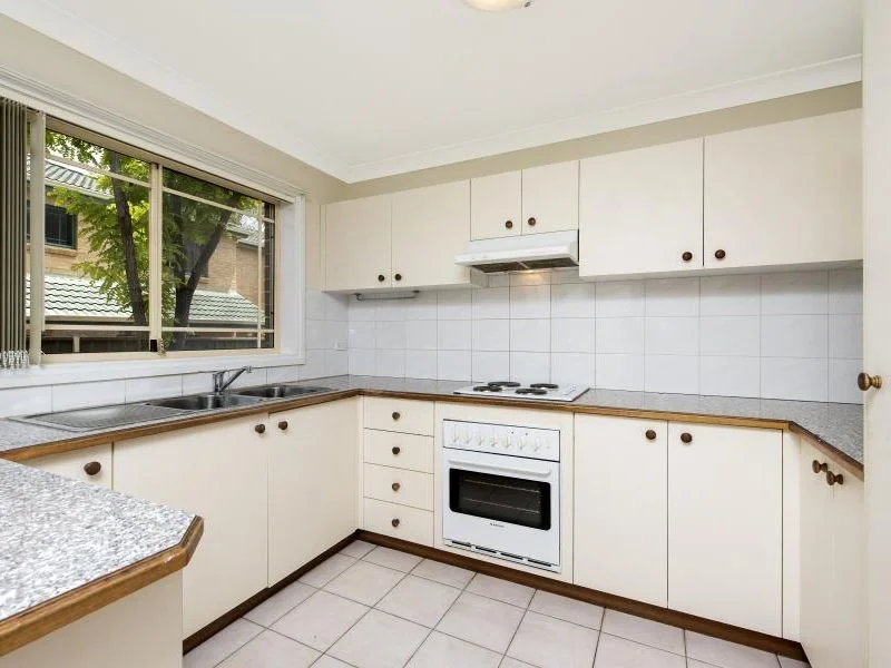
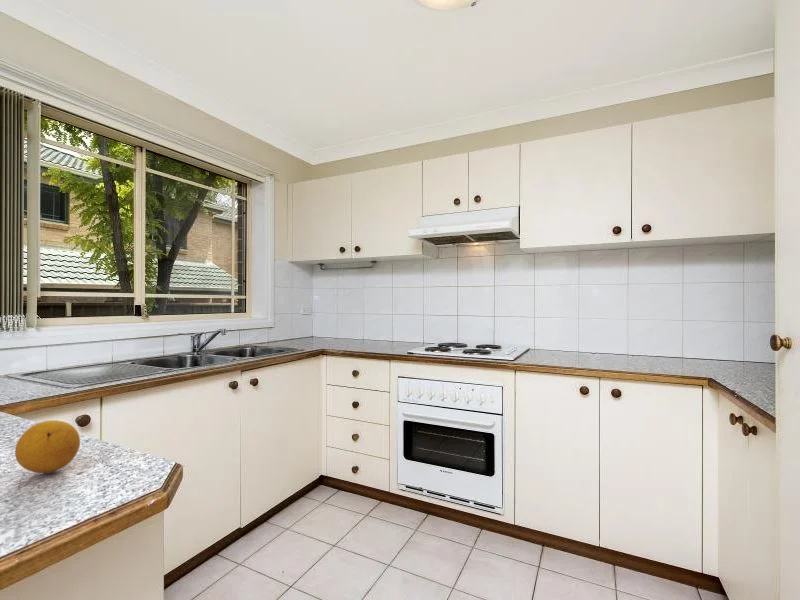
+ fruit [14,419,81,474]
